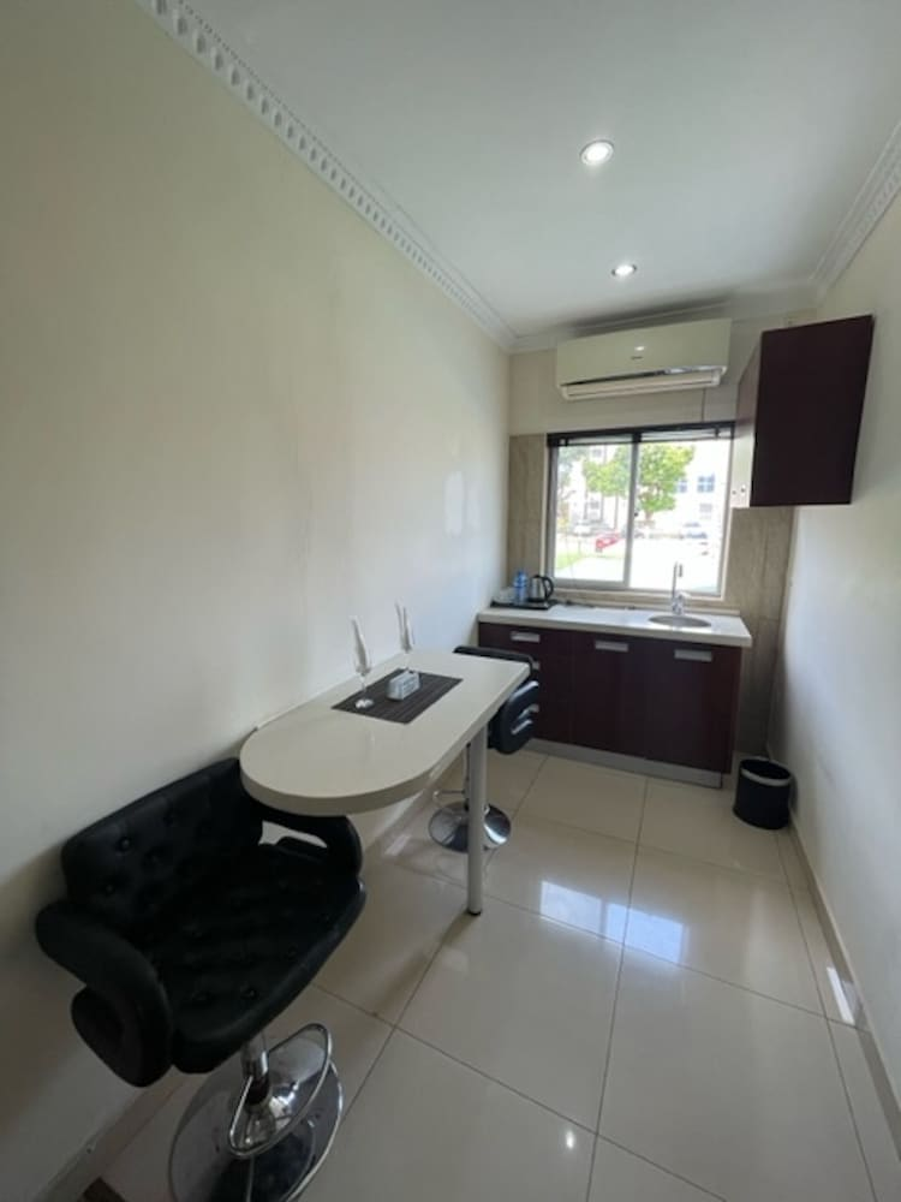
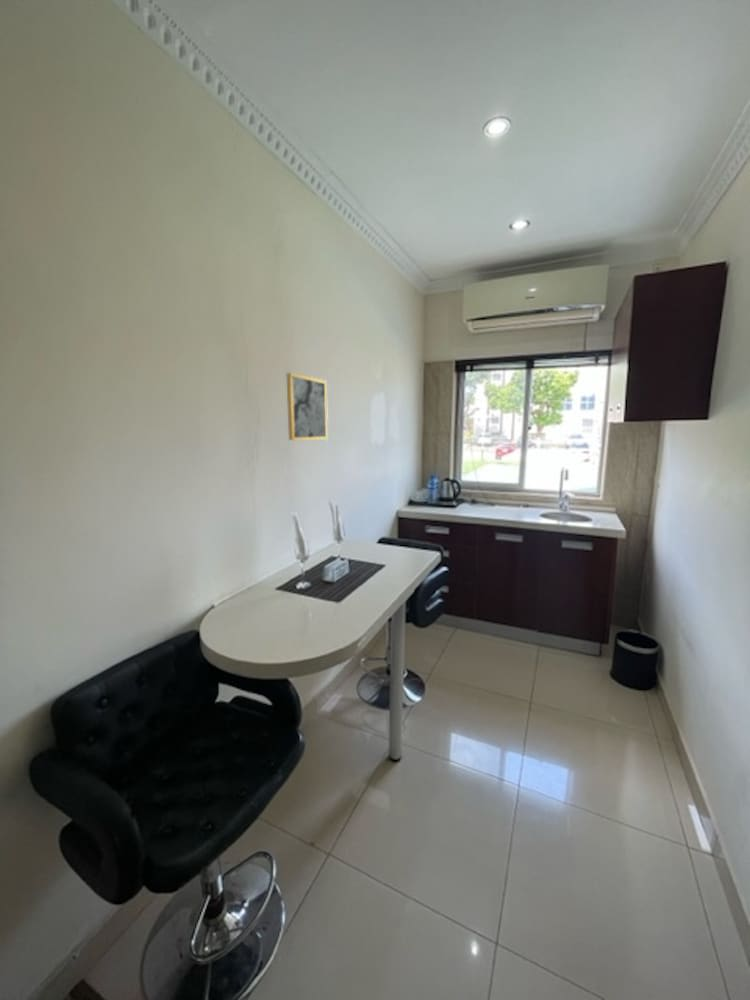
+ wall art [285,372,329,441]
